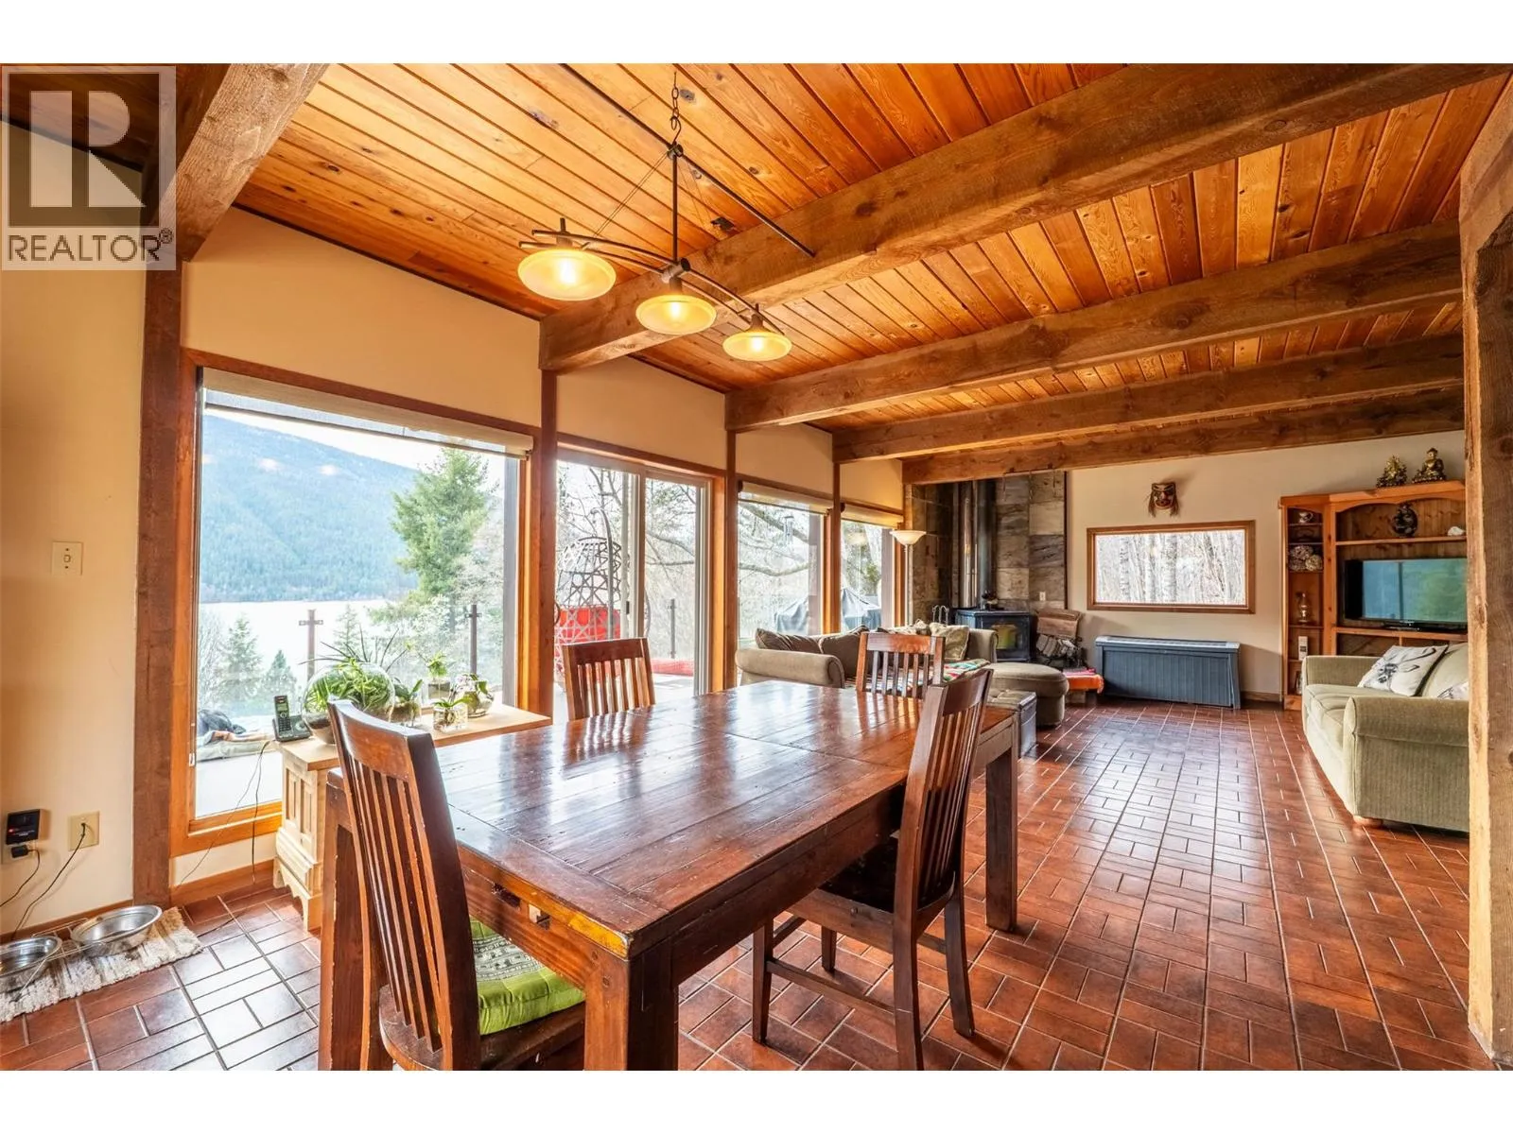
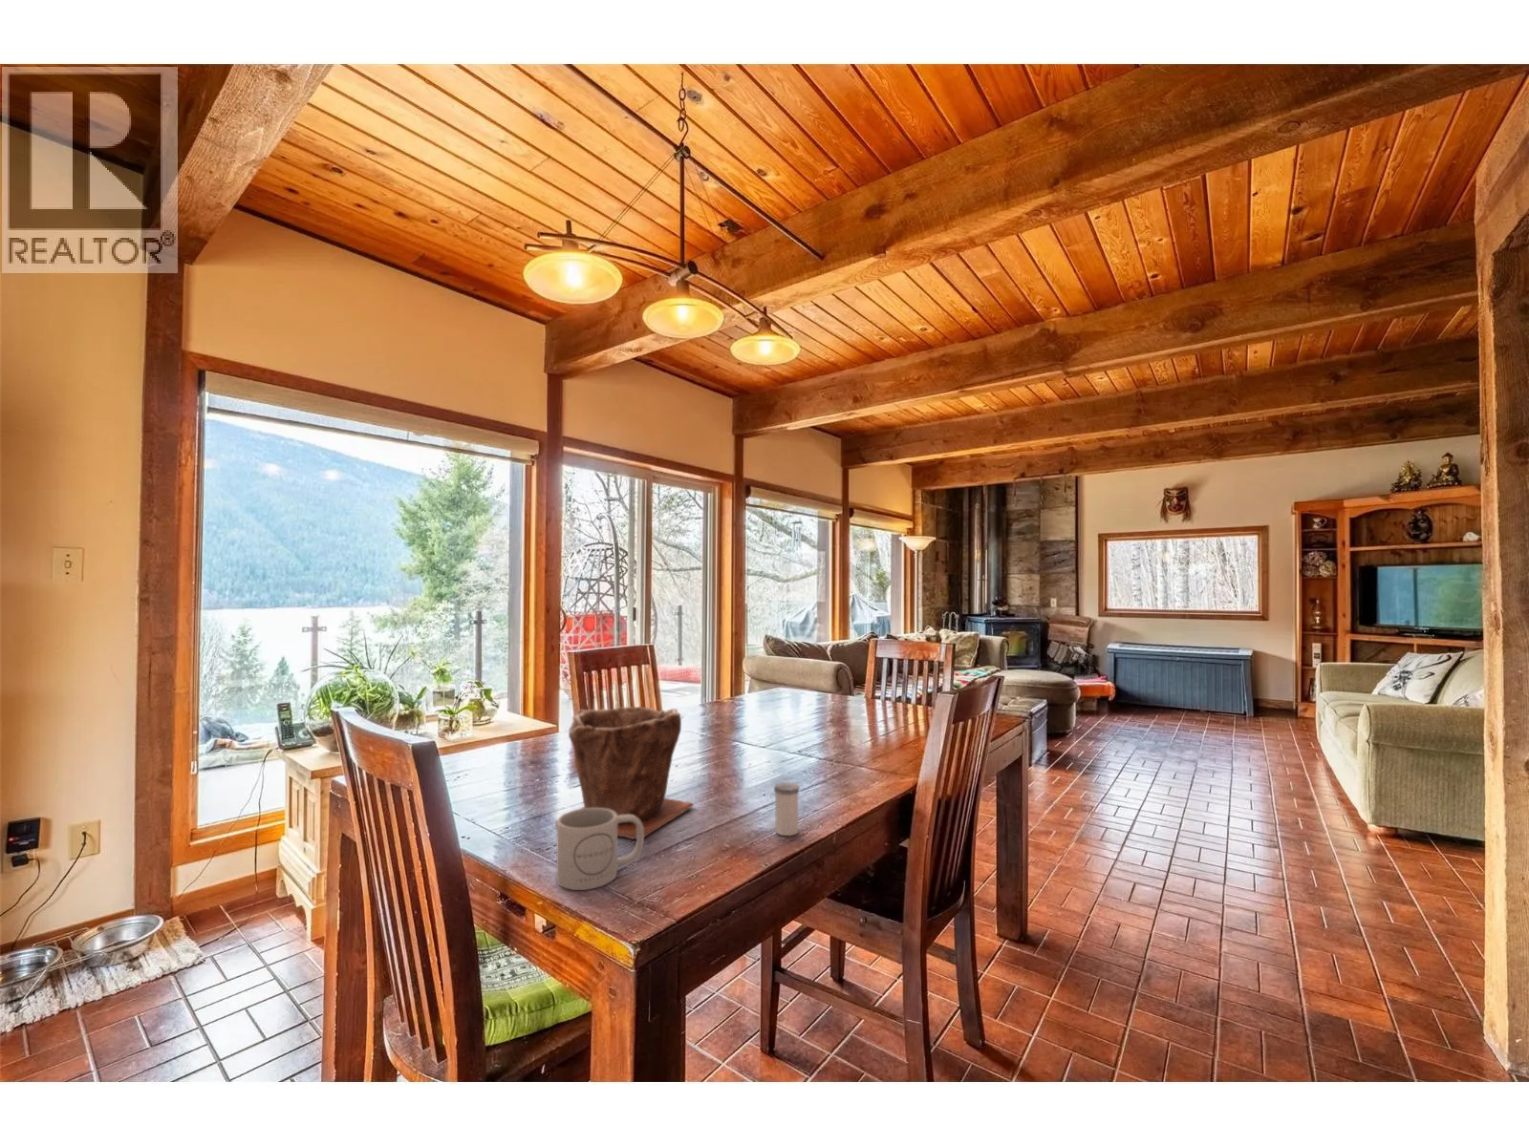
+ salt shaker [773,781,799,837]
+ mug [555,808,645,891]
+ plant pot [554,705,695,839]
